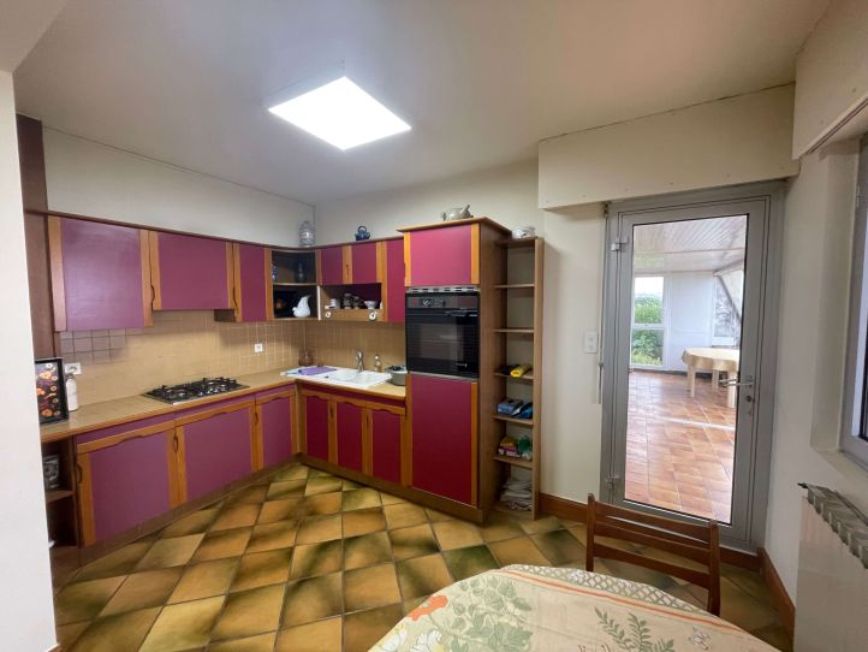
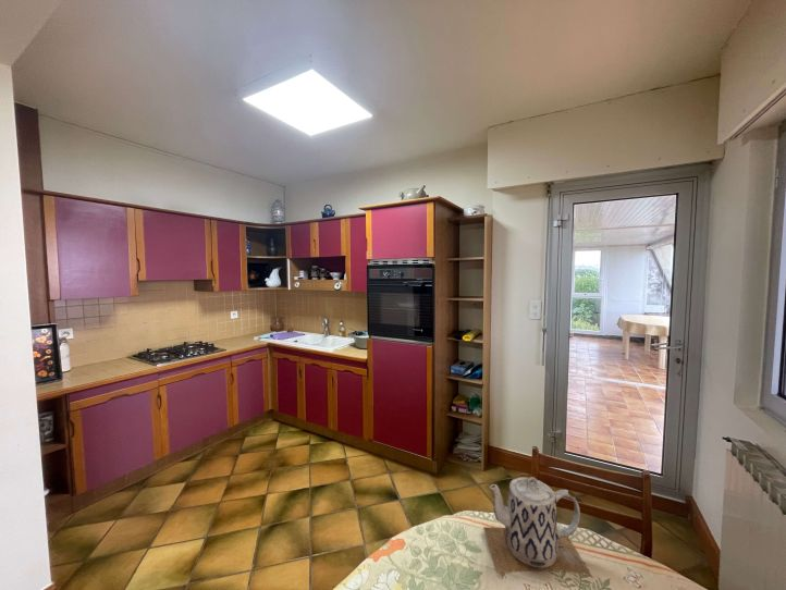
+ teapot [482,476,594,580]
